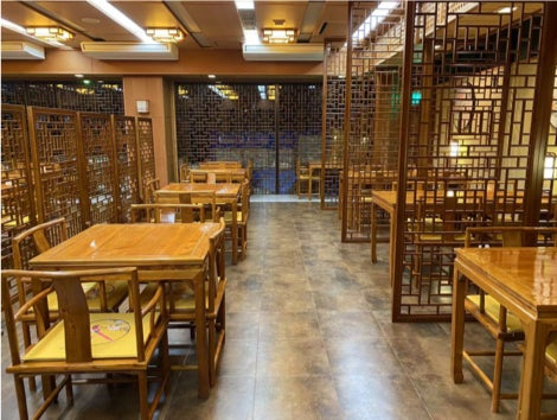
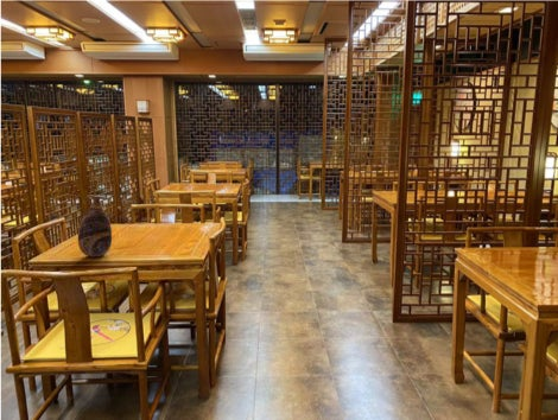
+ vase [77,193,113,257]
